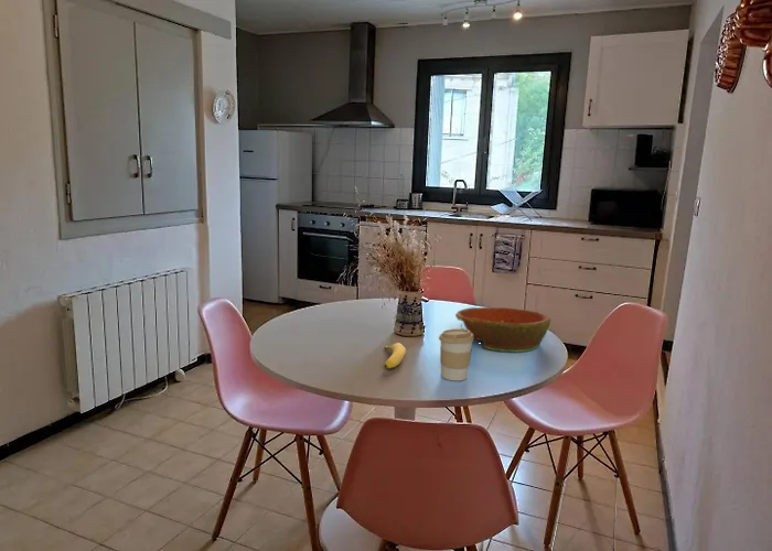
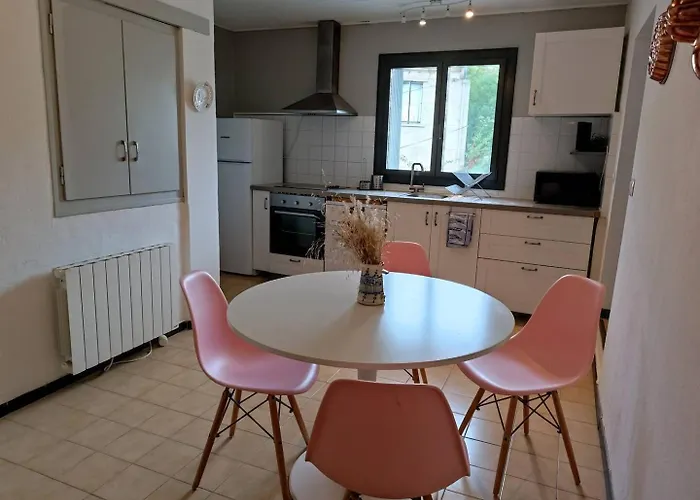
- banana [383,342,407,370]
- bowl [454,306,551,353]
- coffee cup [438,328,475,381]
